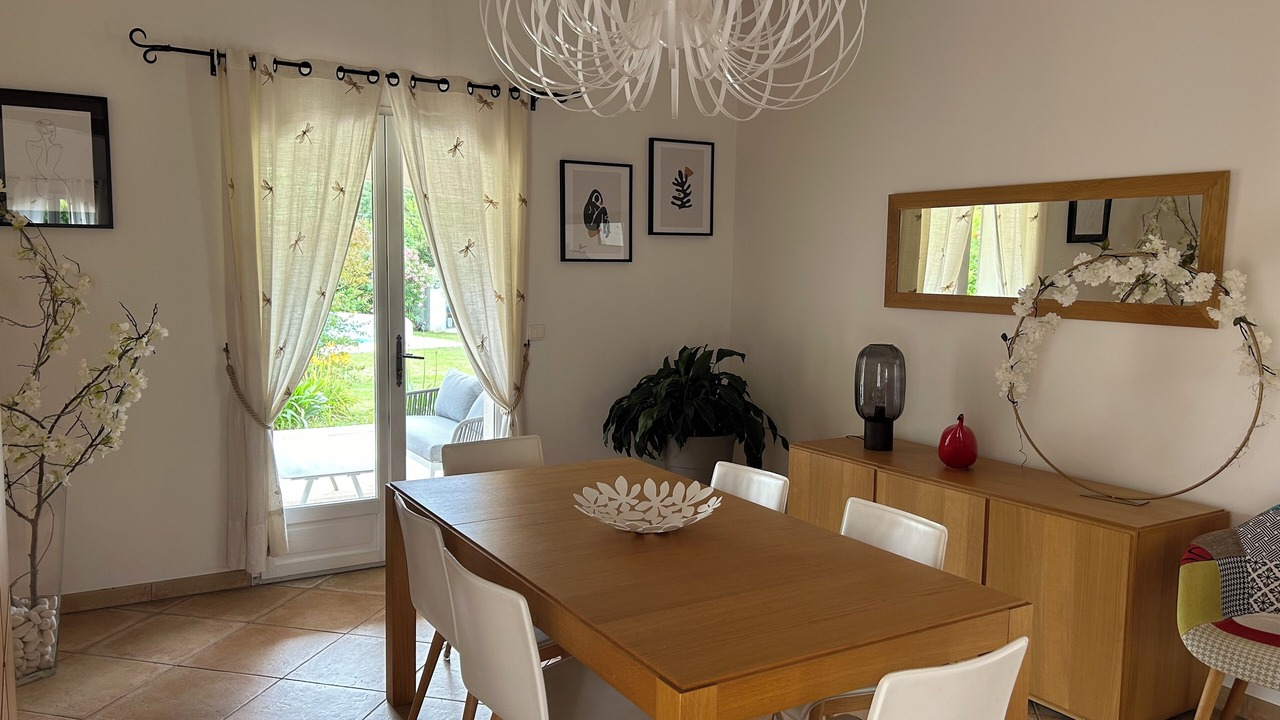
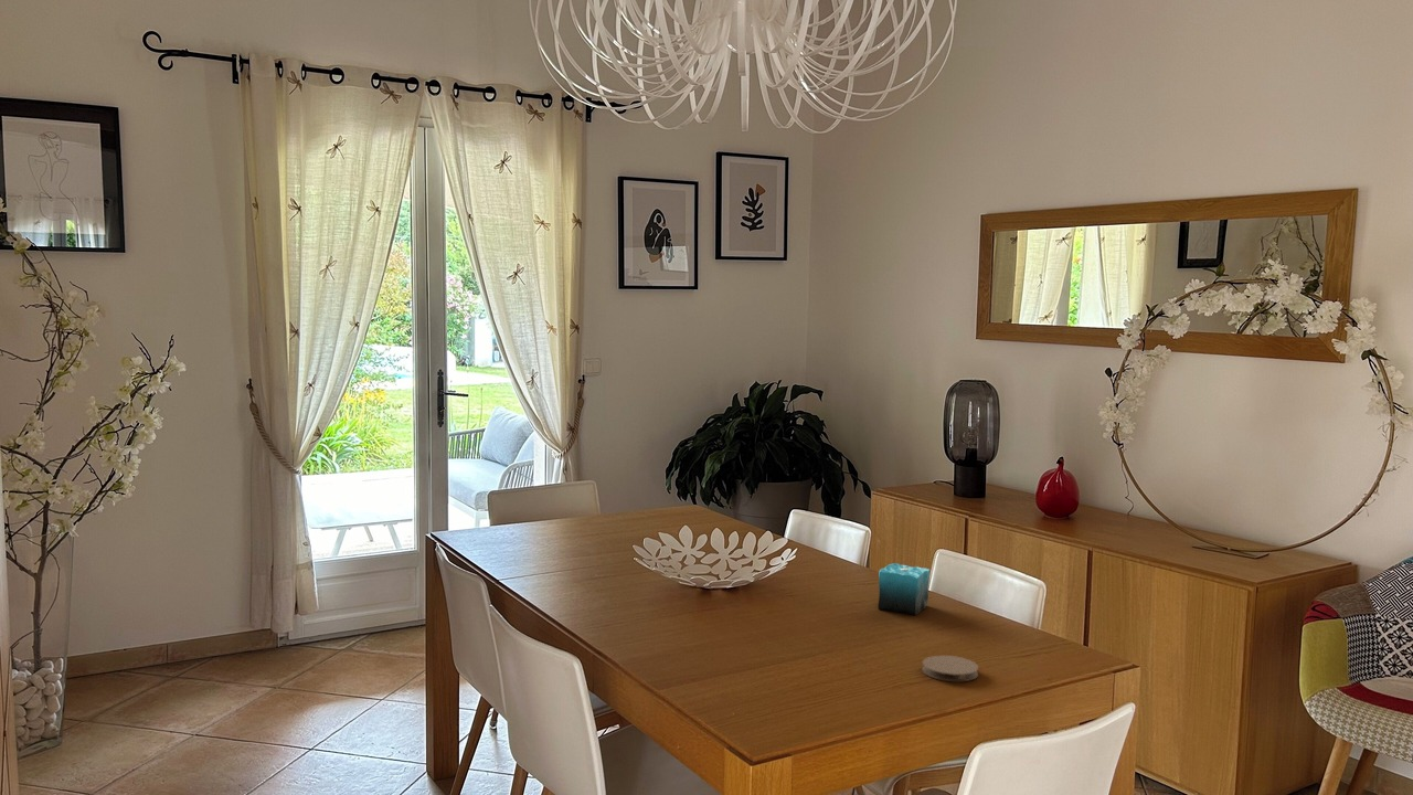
+ candle [877,562,931,616]
+ coaster [921,655,979,682]
